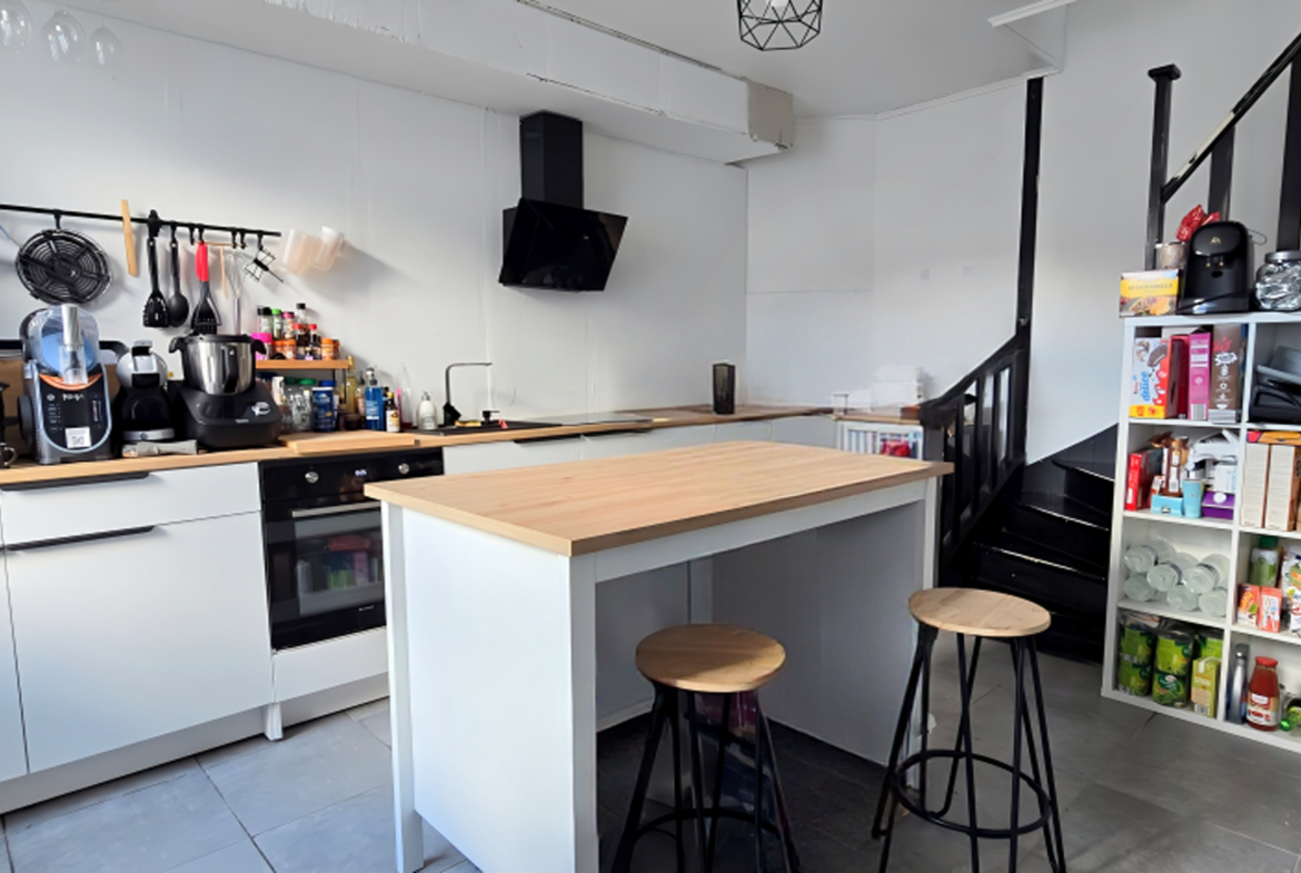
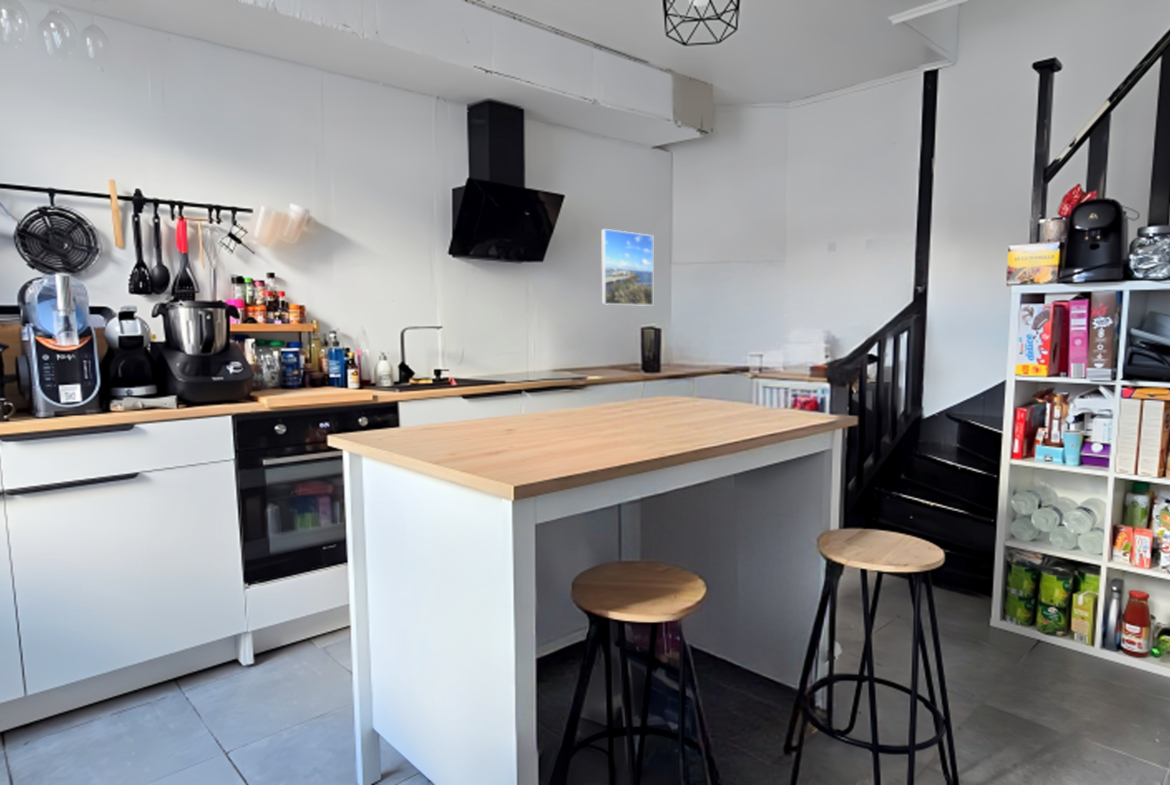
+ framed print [600,228,654,307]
